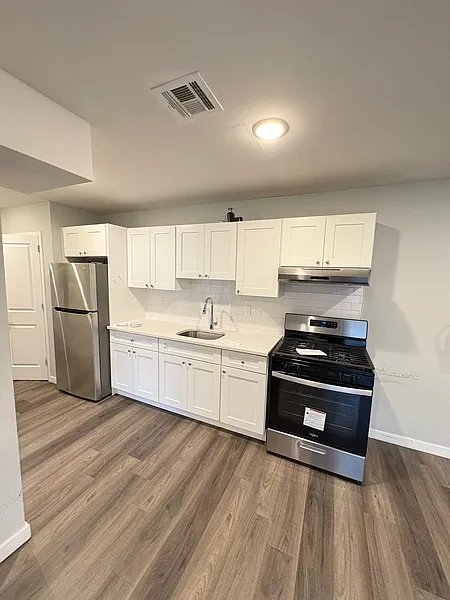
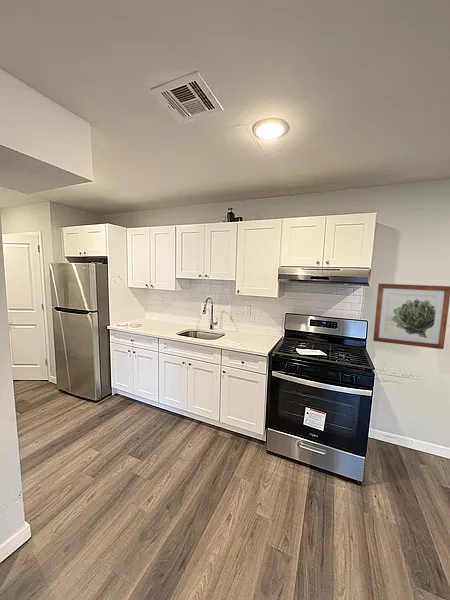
+ wall art [372,283,450,350]
